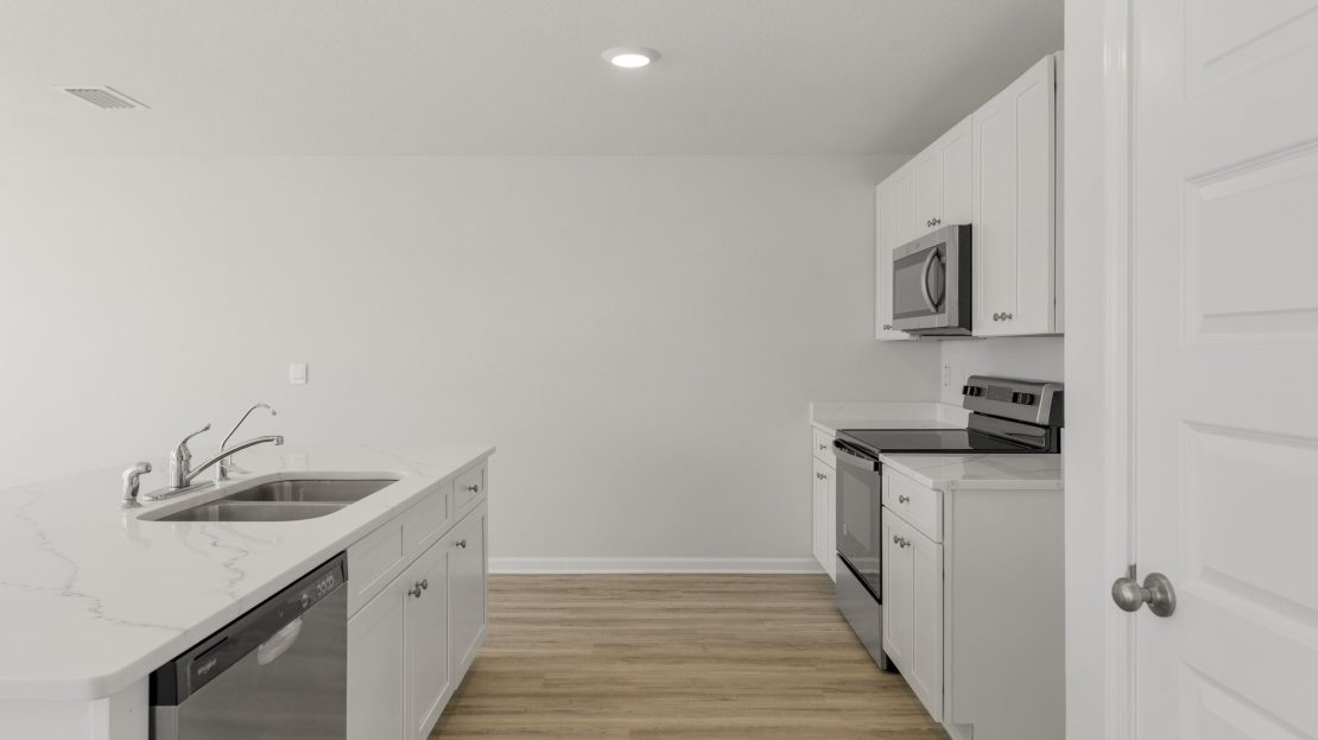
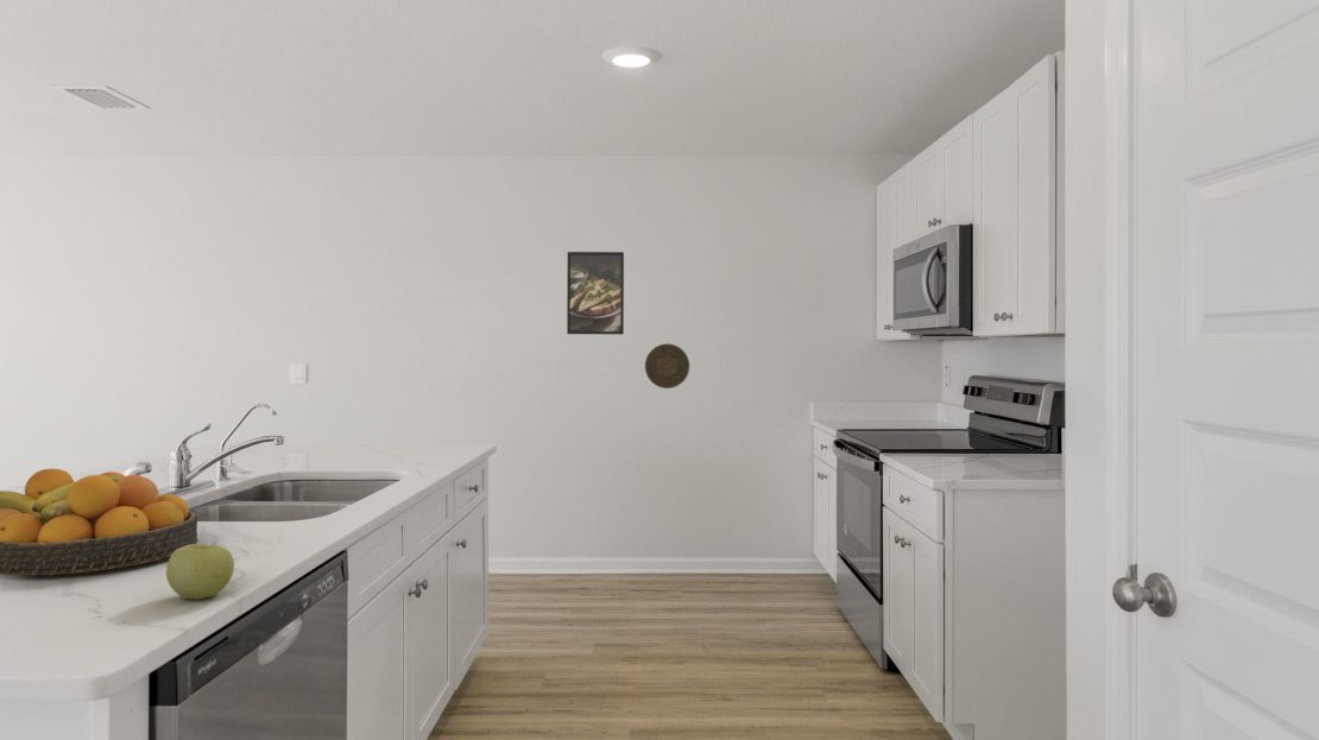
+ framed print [566,251,625,335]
+ apple [165,543,235,600]
+ fruit bowl [0,468,198,576]
+ decorative plate [644,342,690,390]
